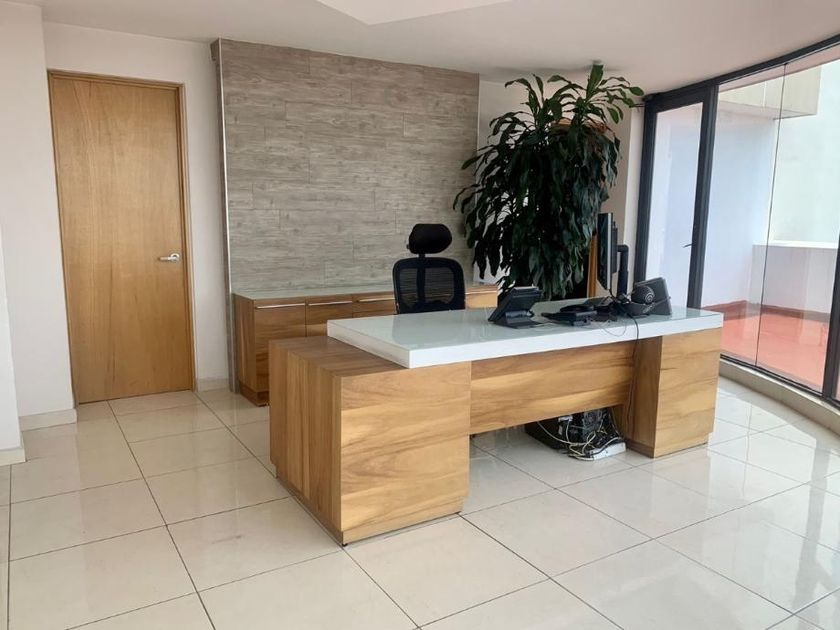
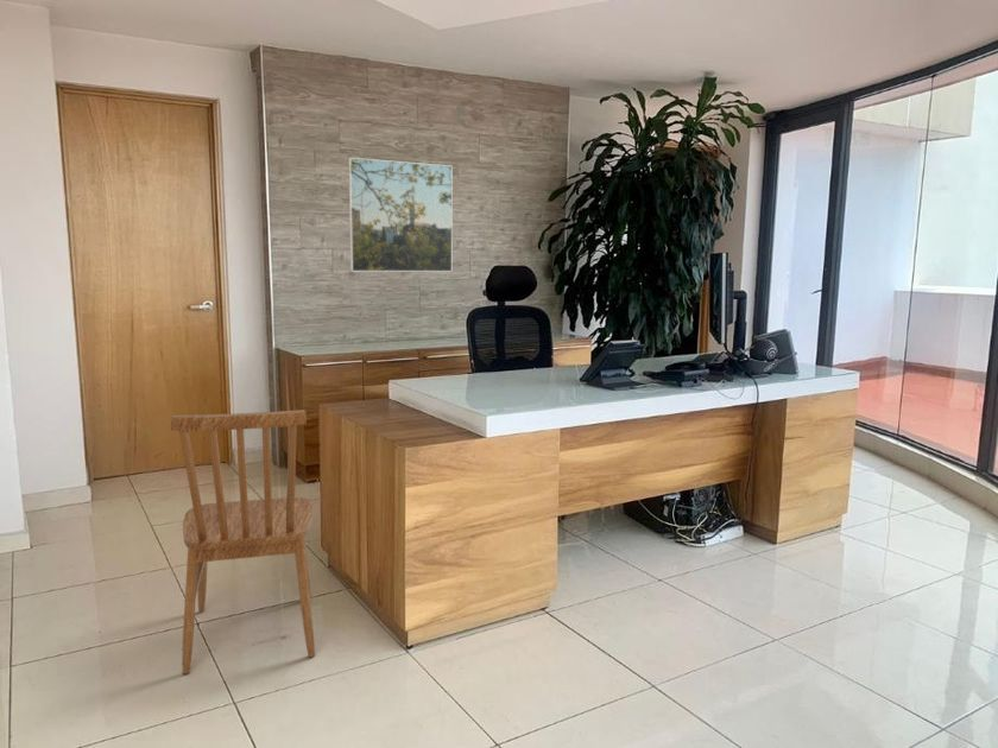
+ dining chair [170,408,316,674]
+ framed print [348,157,454,273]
